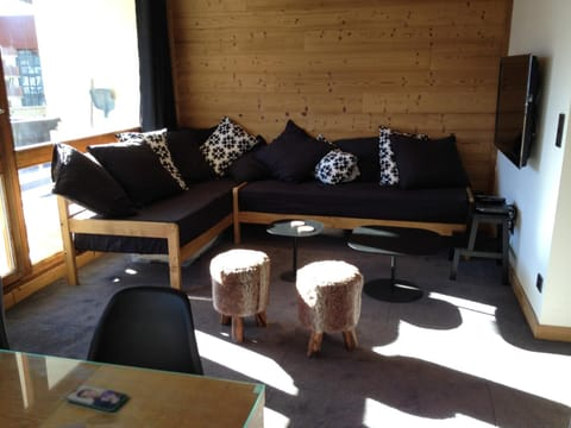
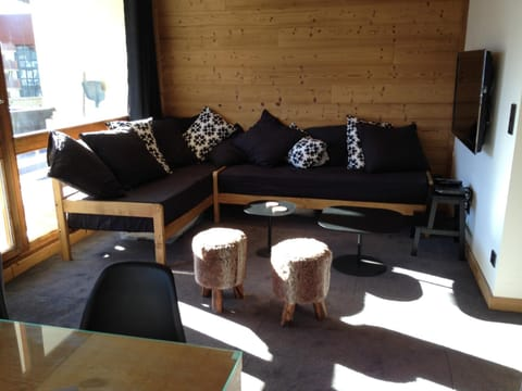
- smartphone [64,383,128,413]
